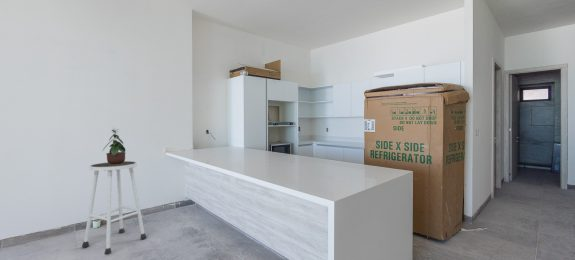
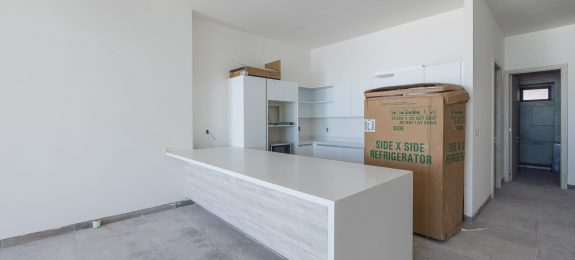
- stool [81,160,148,256]
- potted plant [102,128,126,164]
